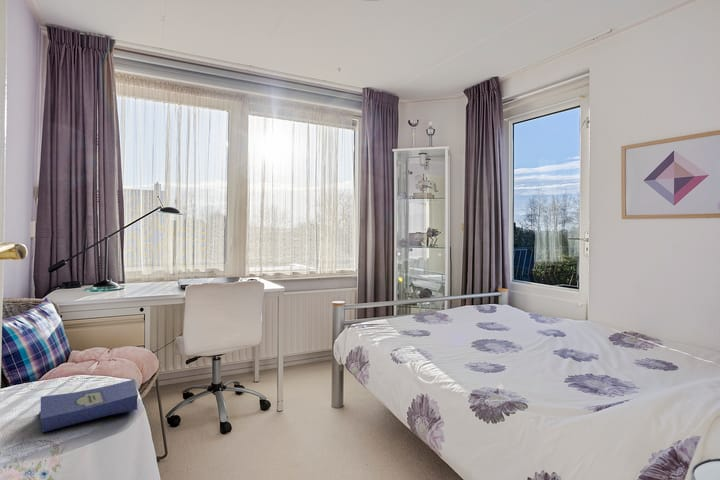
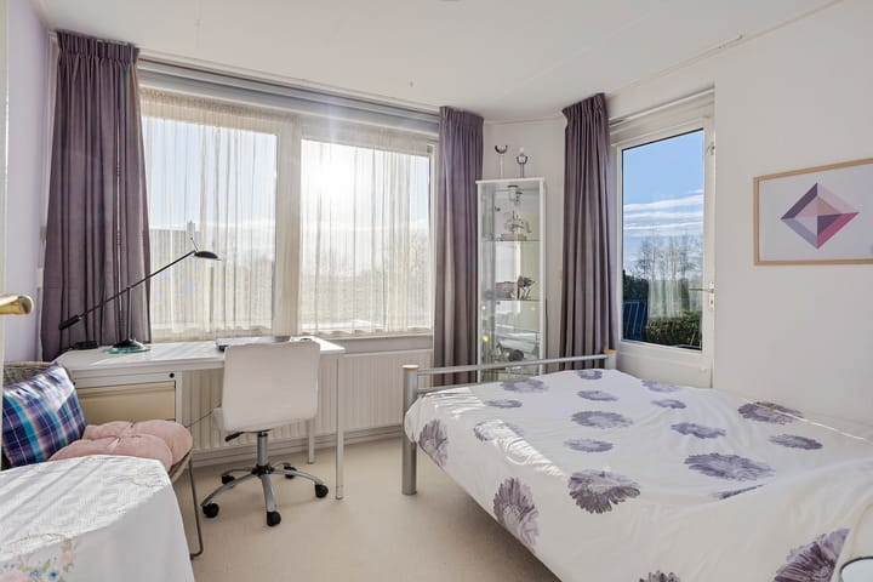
- hardcover book [38,378,139,433]
